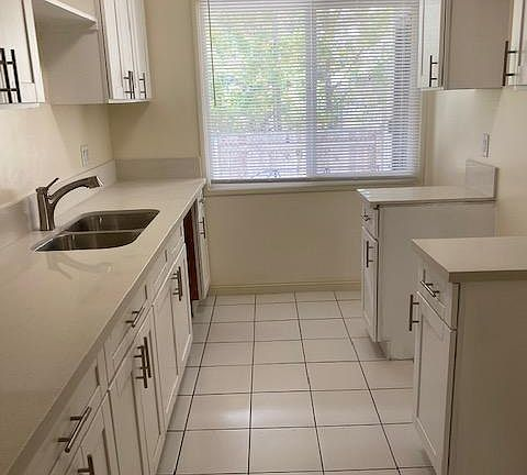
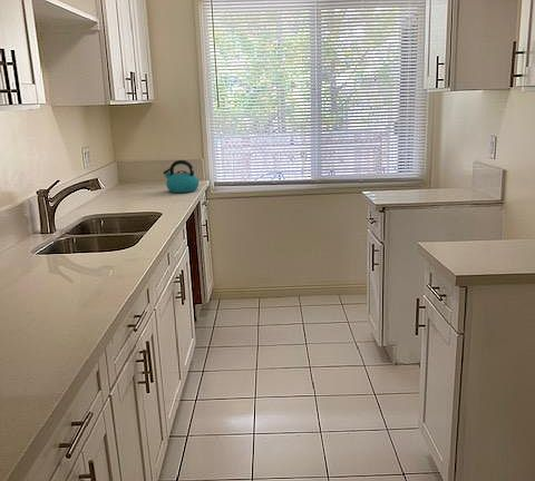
+ kettle [163,159,200,194]
